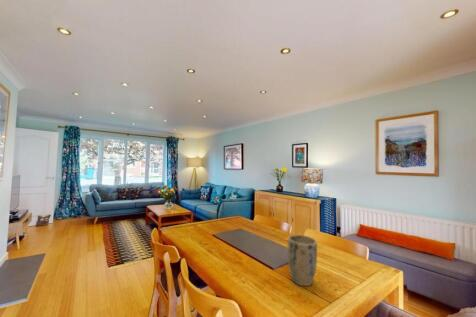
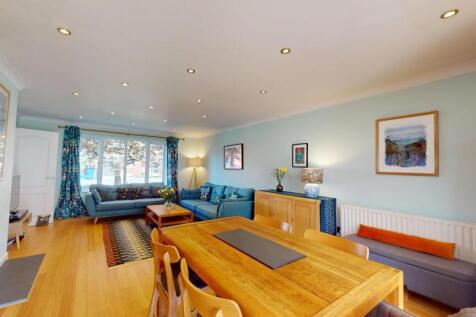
- plant pot [287,234,318,287]
